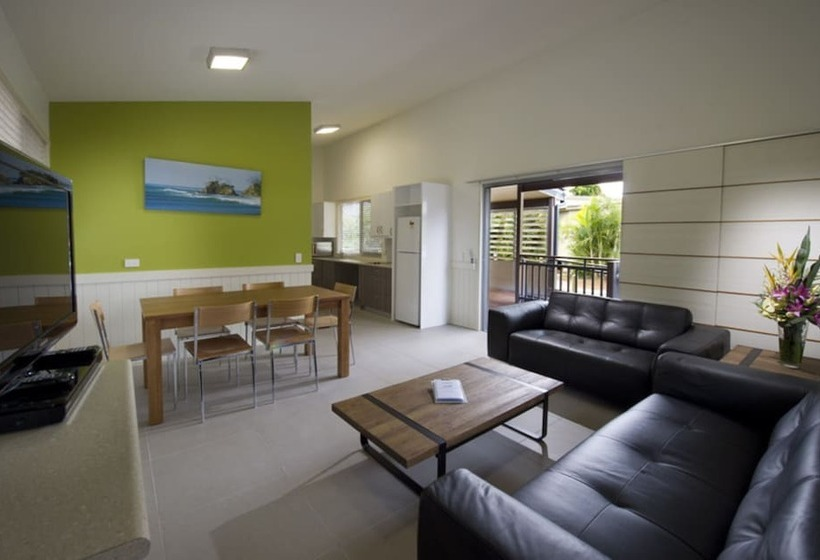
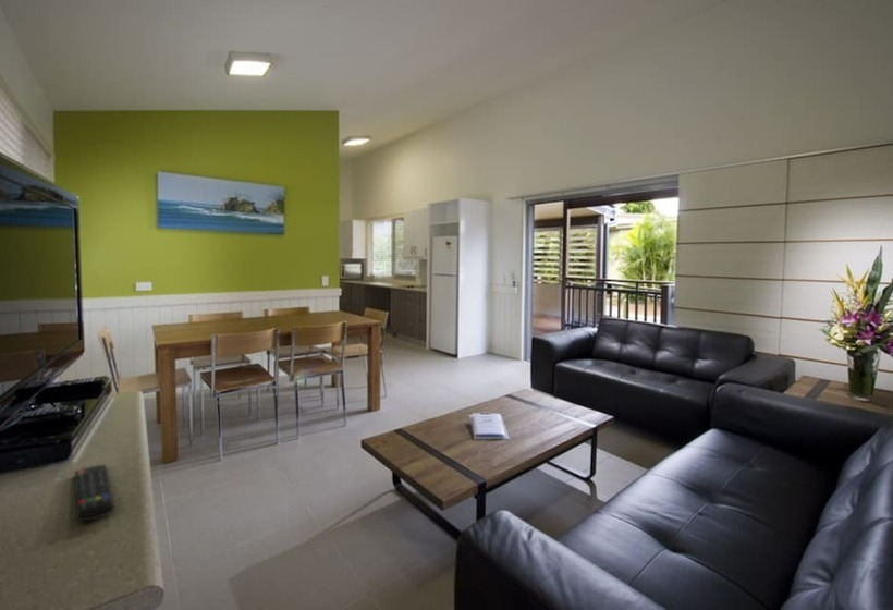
+ remote control [74,464,115,522]
